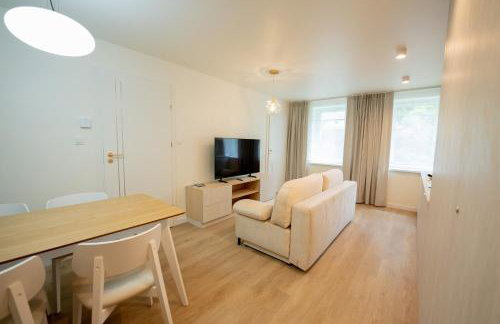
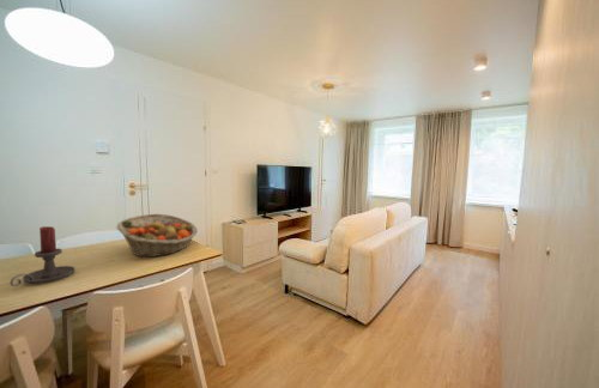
+ fruit basket [115,213,199,257]
+ candle holder [8,225,75,287]
